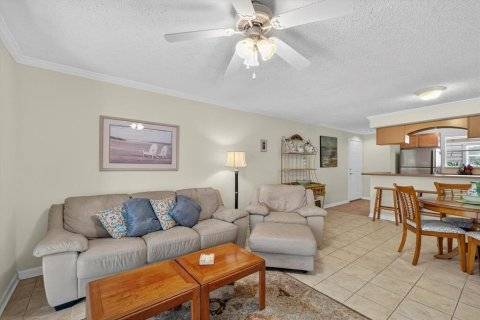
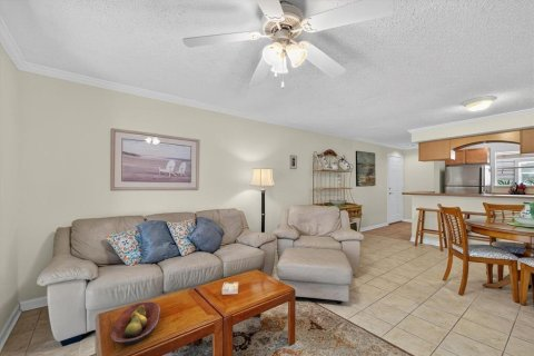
+ fruit bowl [109,300,161,346]
